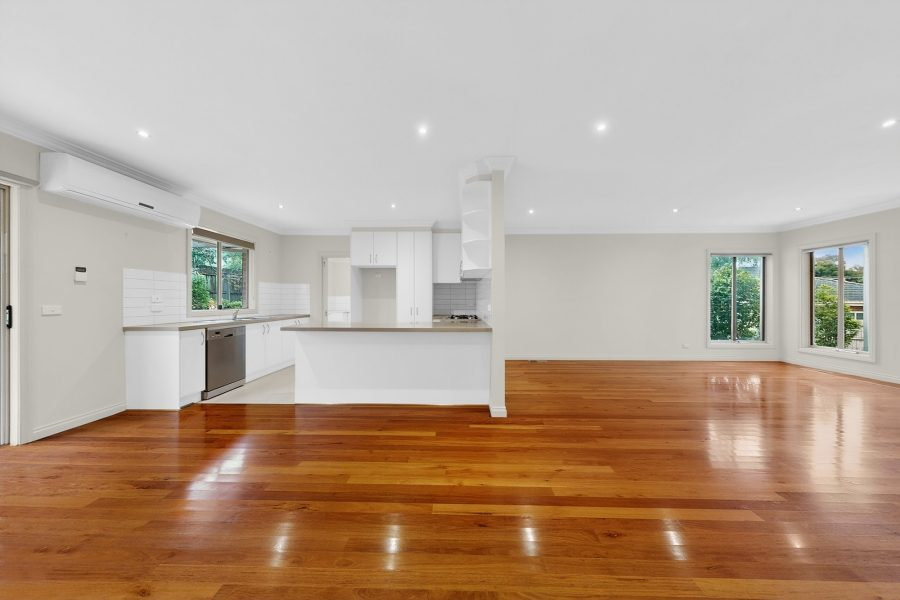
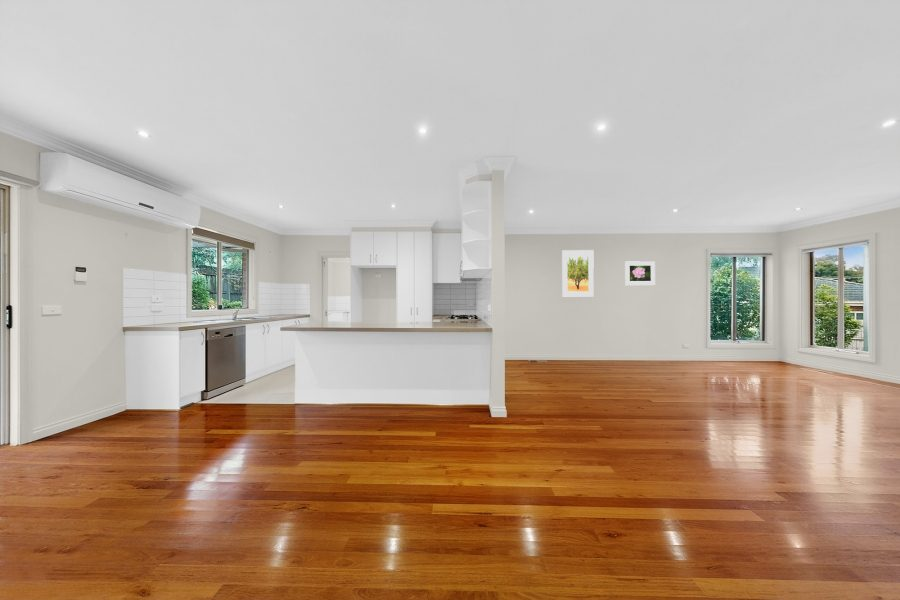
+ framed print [561,249,595,297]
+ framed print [624,260,656,286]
